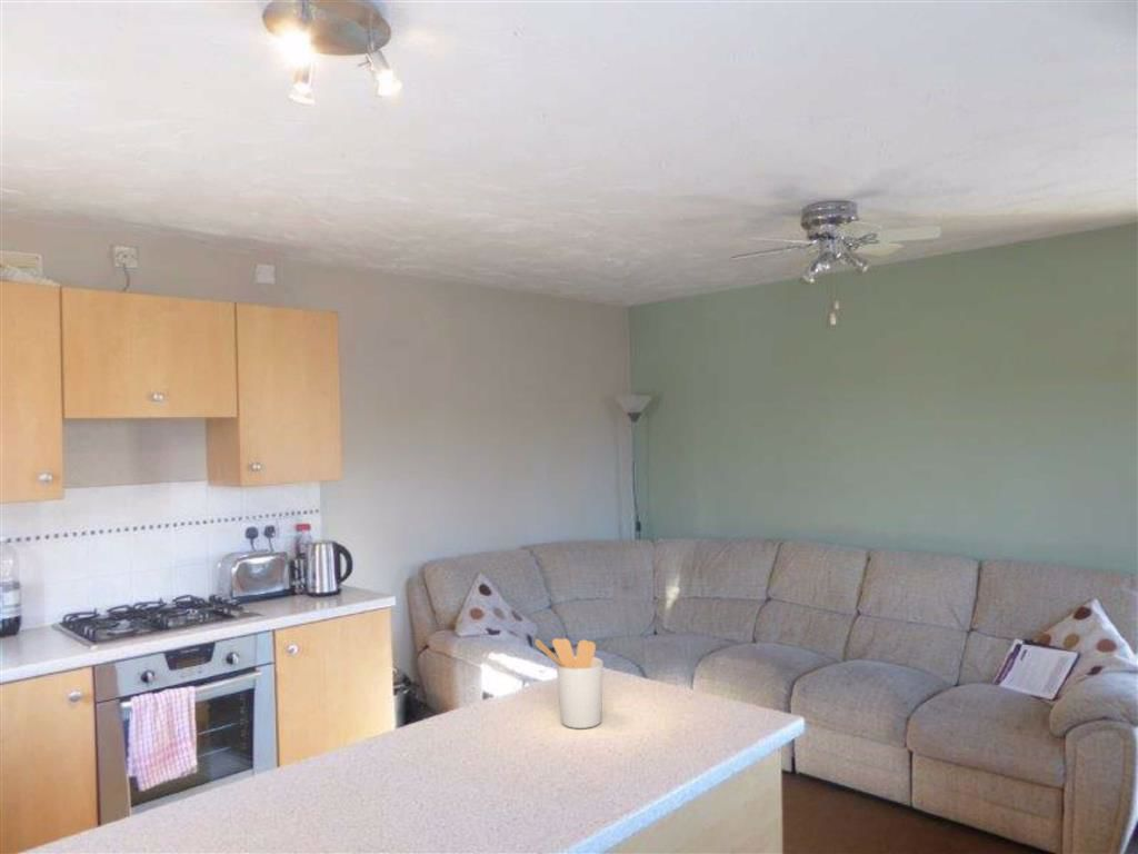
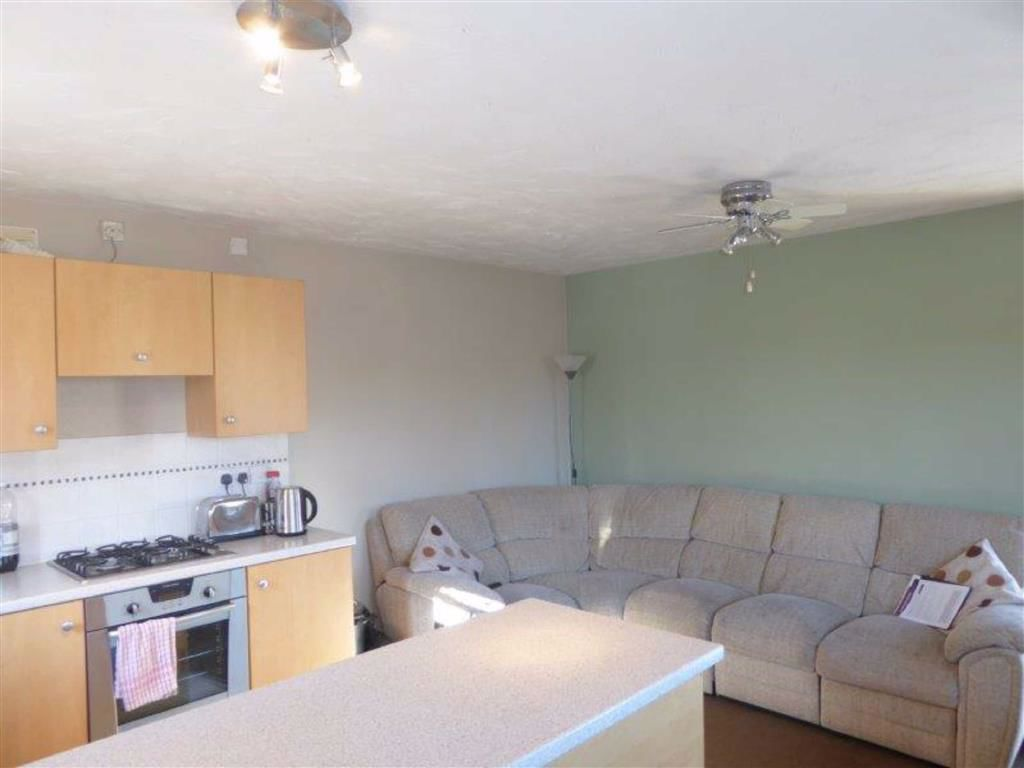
- utensil holder [533,637,605,729]
